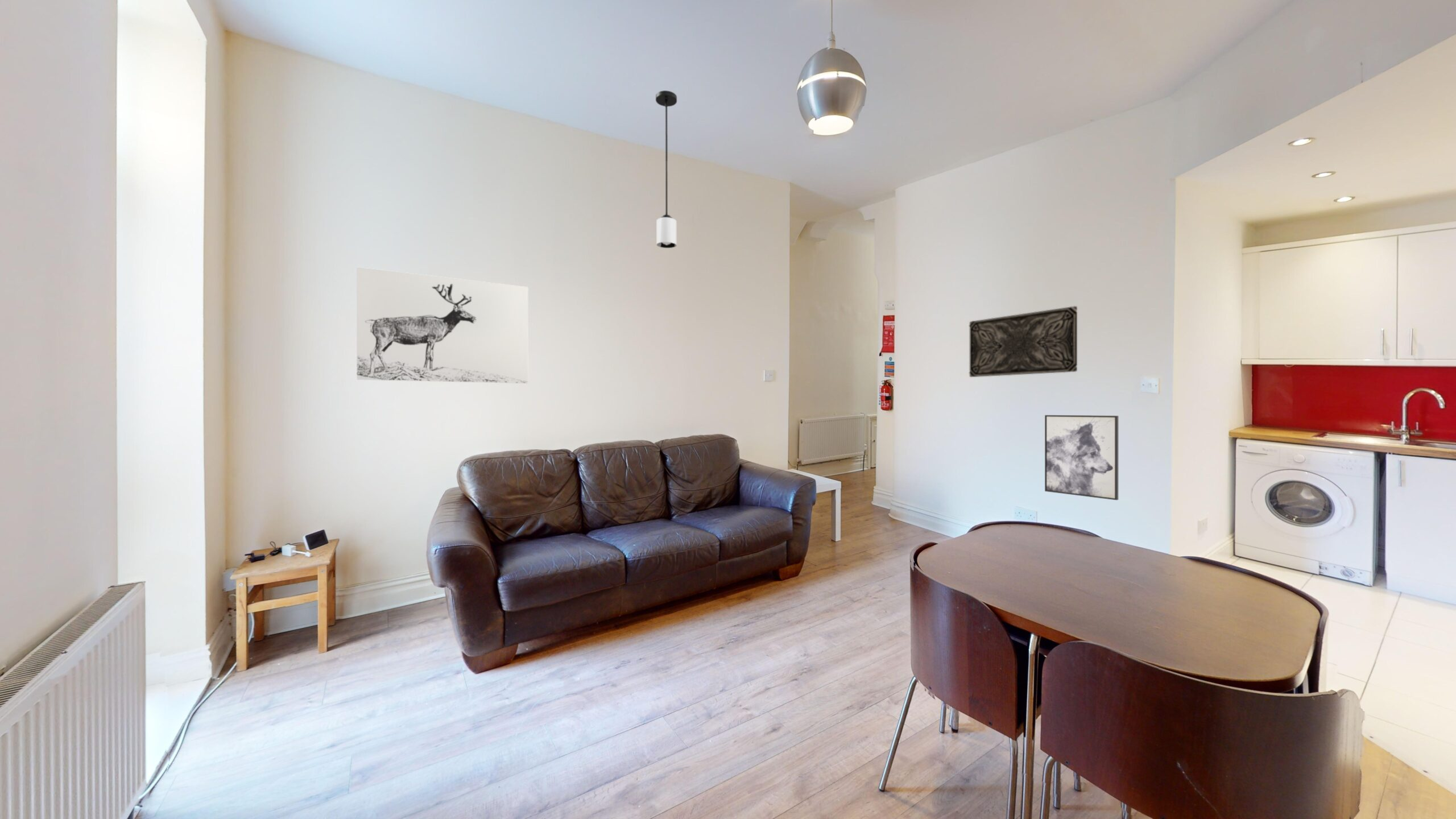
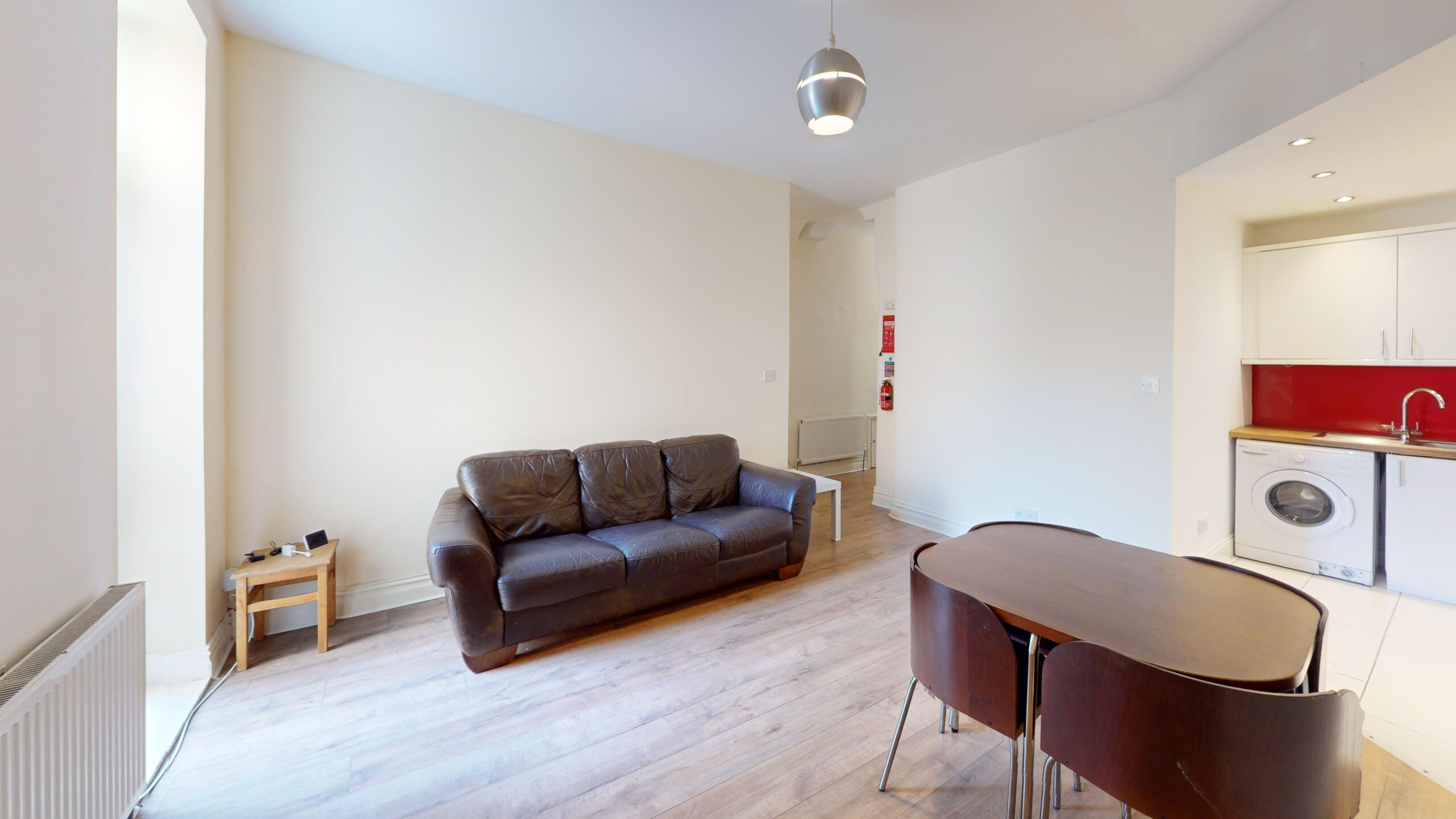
- wall art [1044,415,1119,501]
- wall panel [969,305,1078,378]
- wall art [356,266,529,384]
- light fixture [655,90,677,249]
